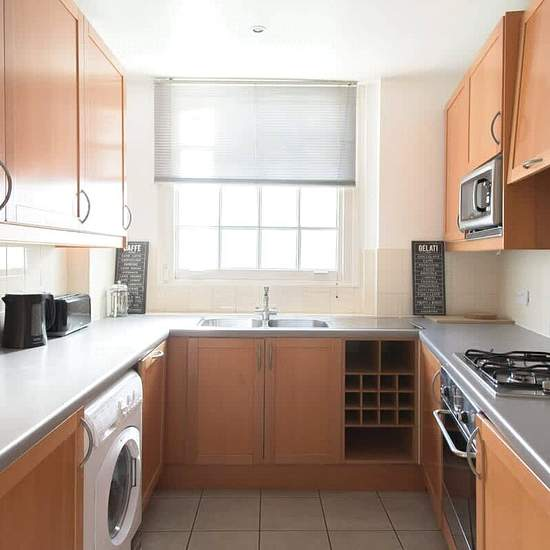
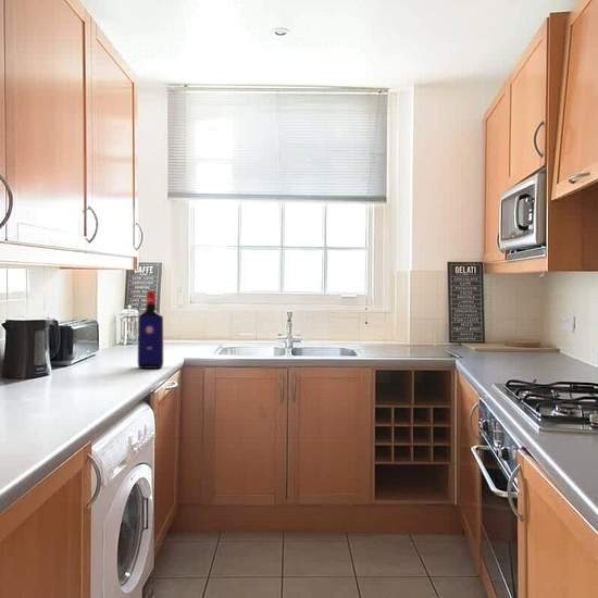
+ liquor bottle [137,290,164,370]
